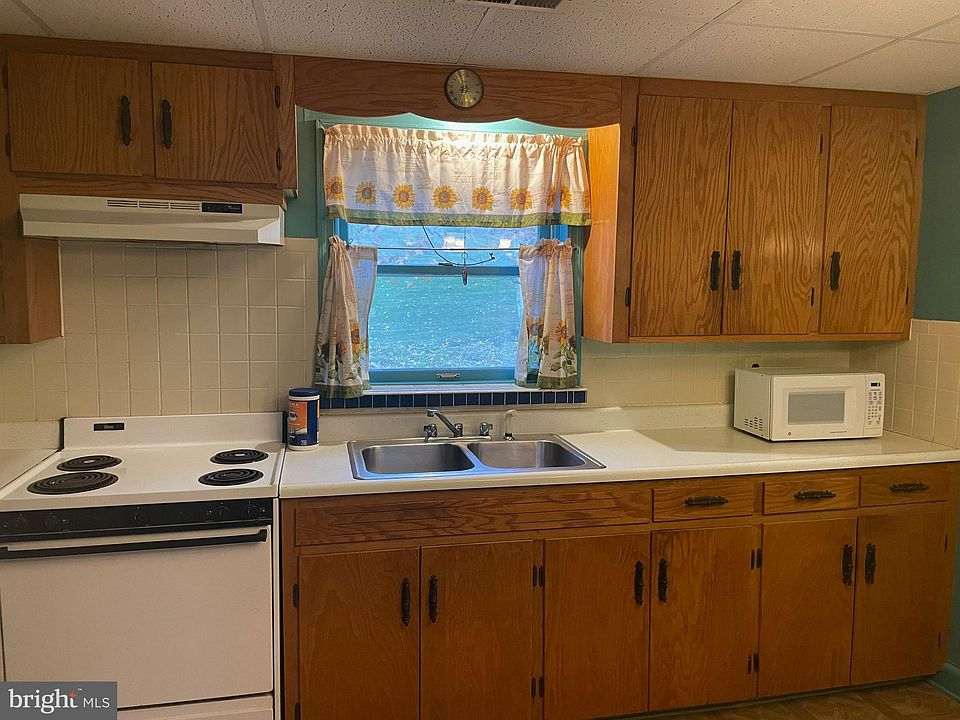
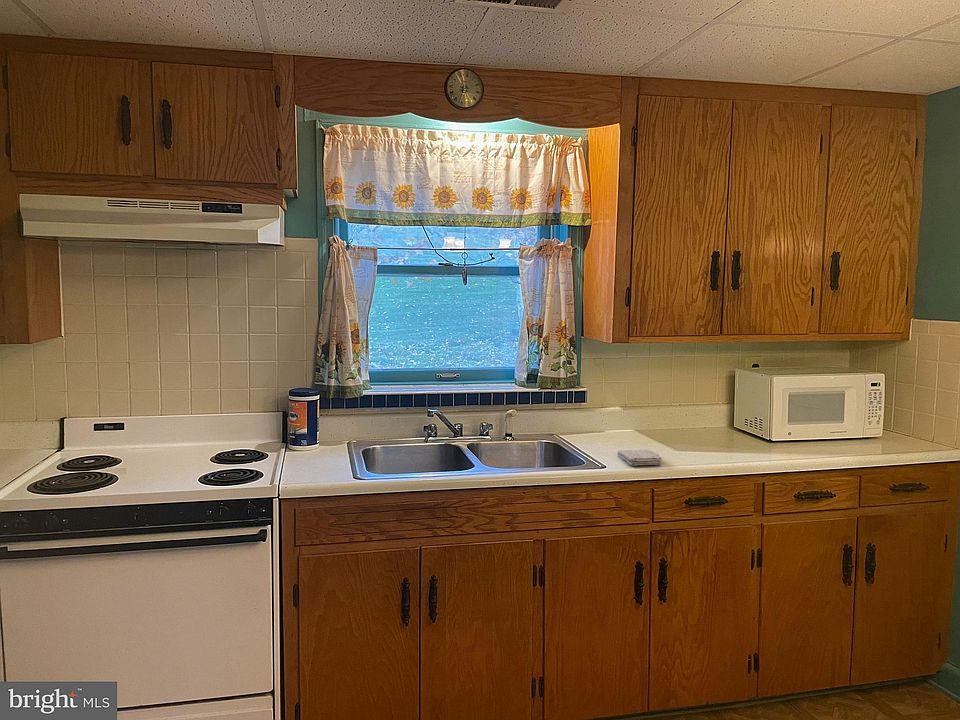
+ washcloth [616,448,663,467]
